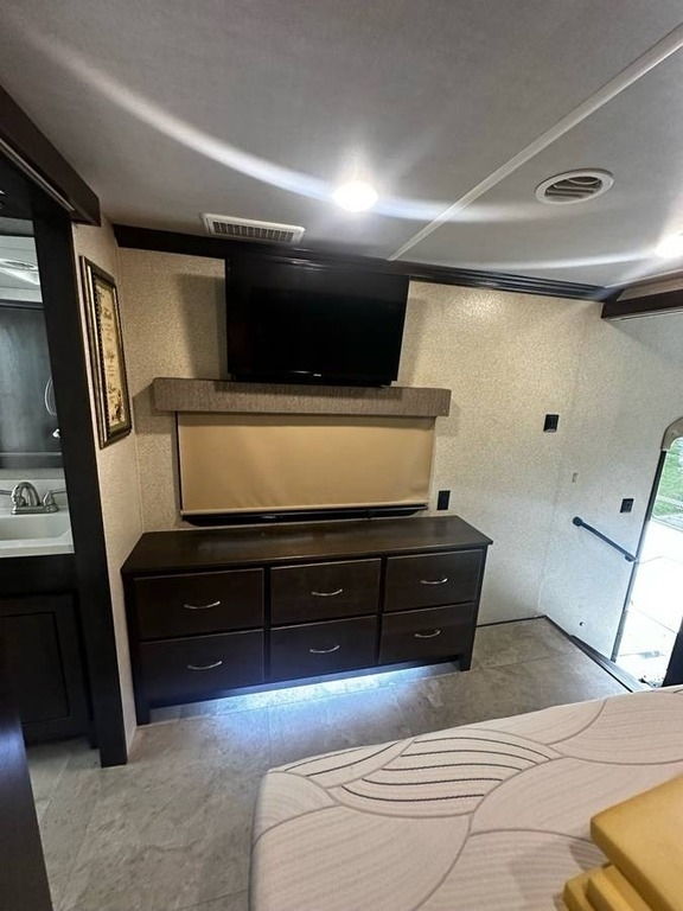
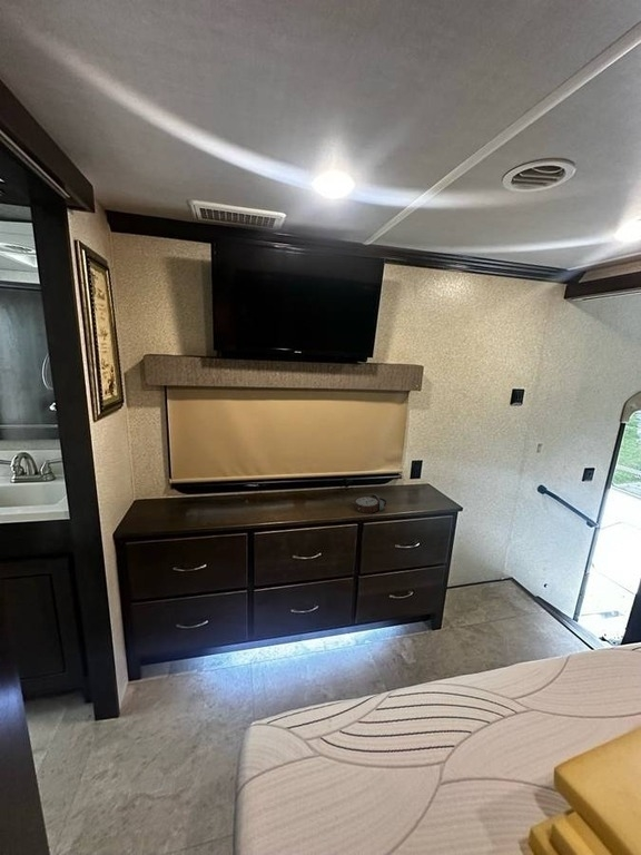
+ alarm clock [352,494,387,514]
